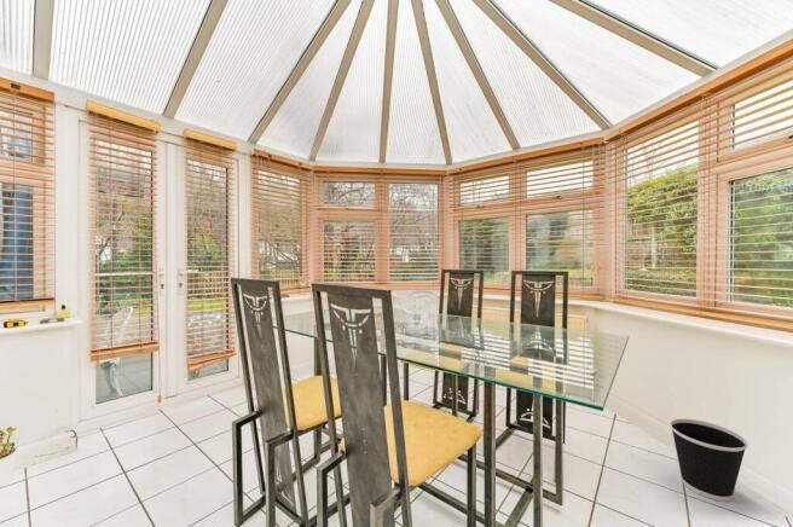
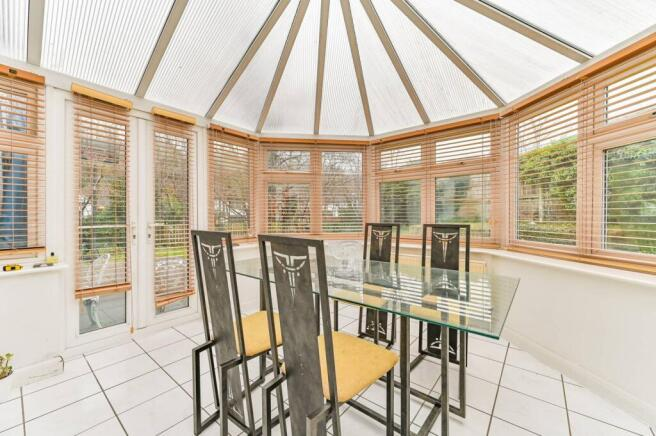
- wastebasket [668,418,749,503]
